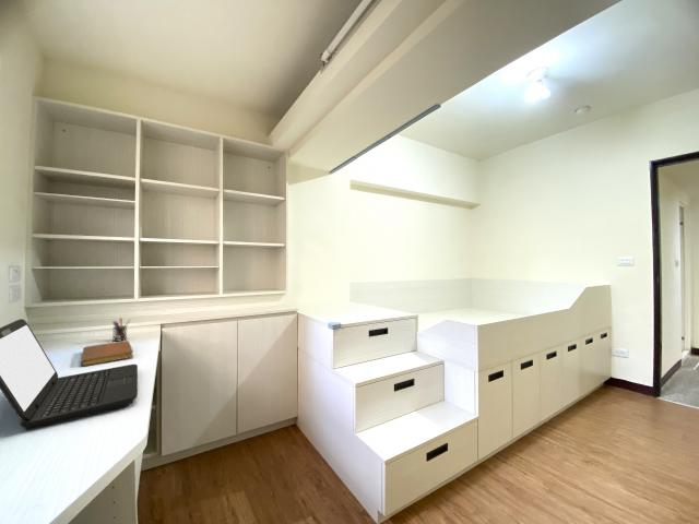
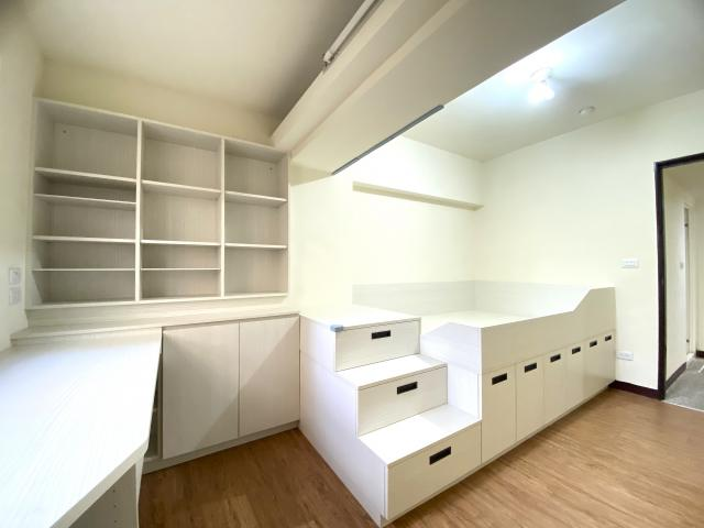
- pen holder [111,317,132,343]
- laptop [0,318,139,431]
- notebook [80,340,134,367]
